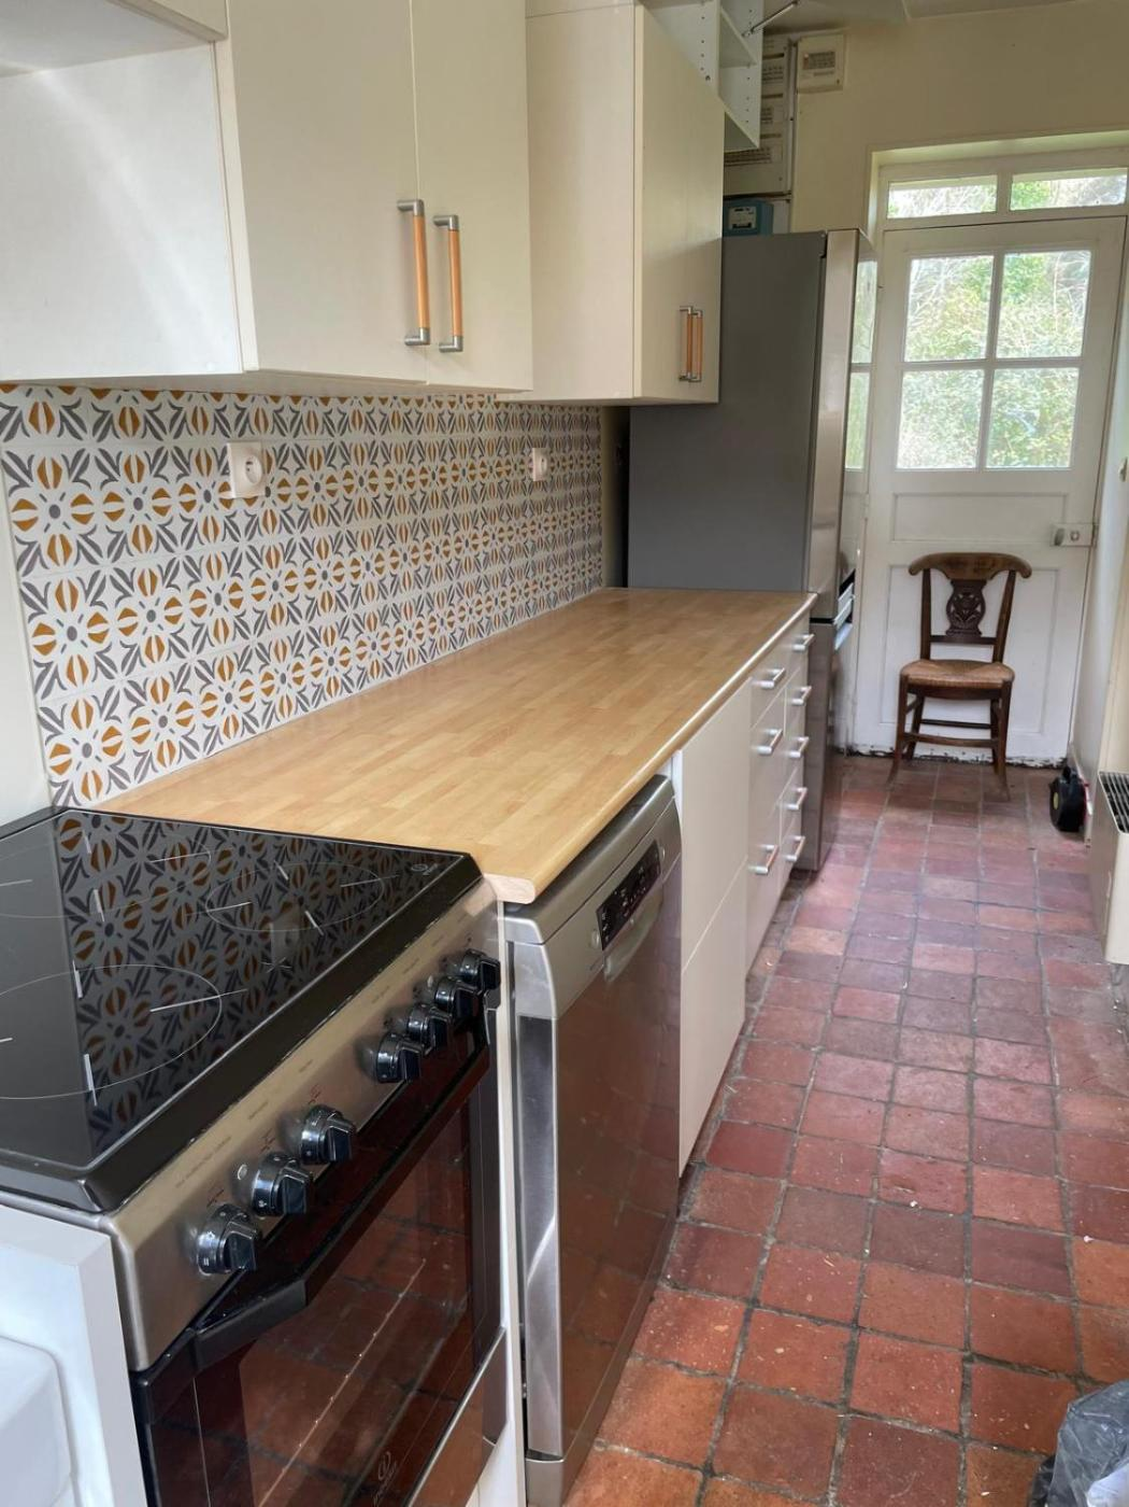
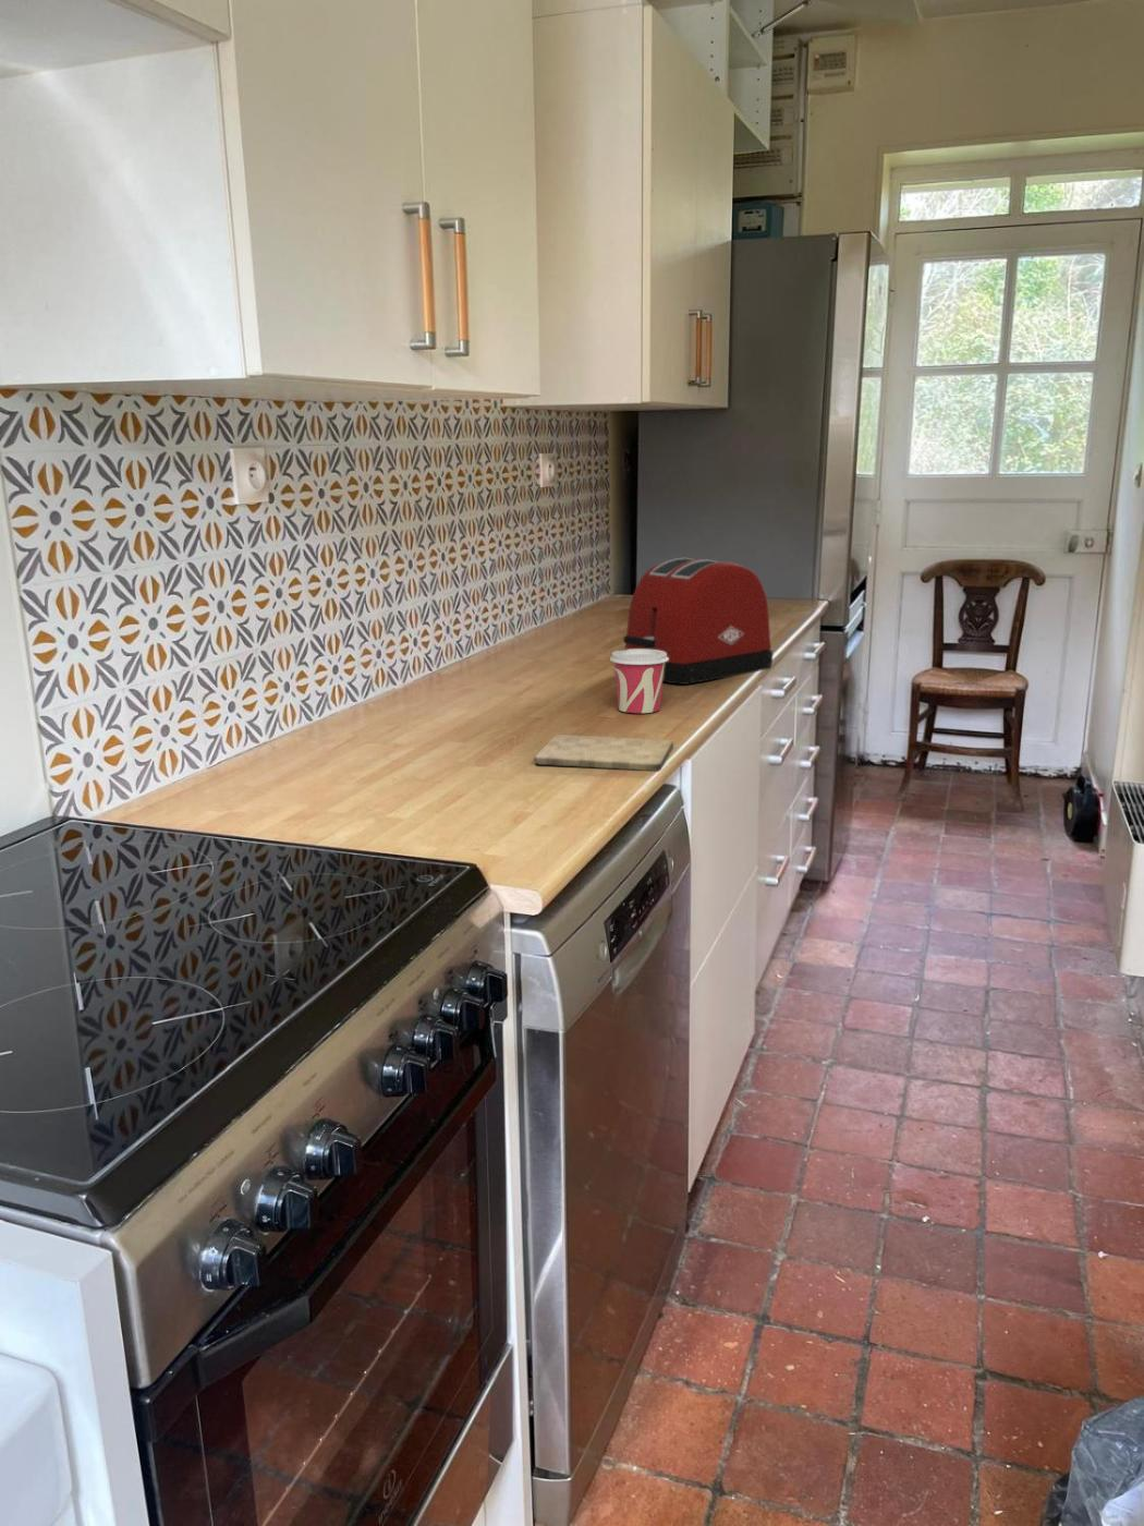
+ cup [609,649,669,714]
+ toaster [622,558,774,686]
+ cutting board [534,734,674,773]
